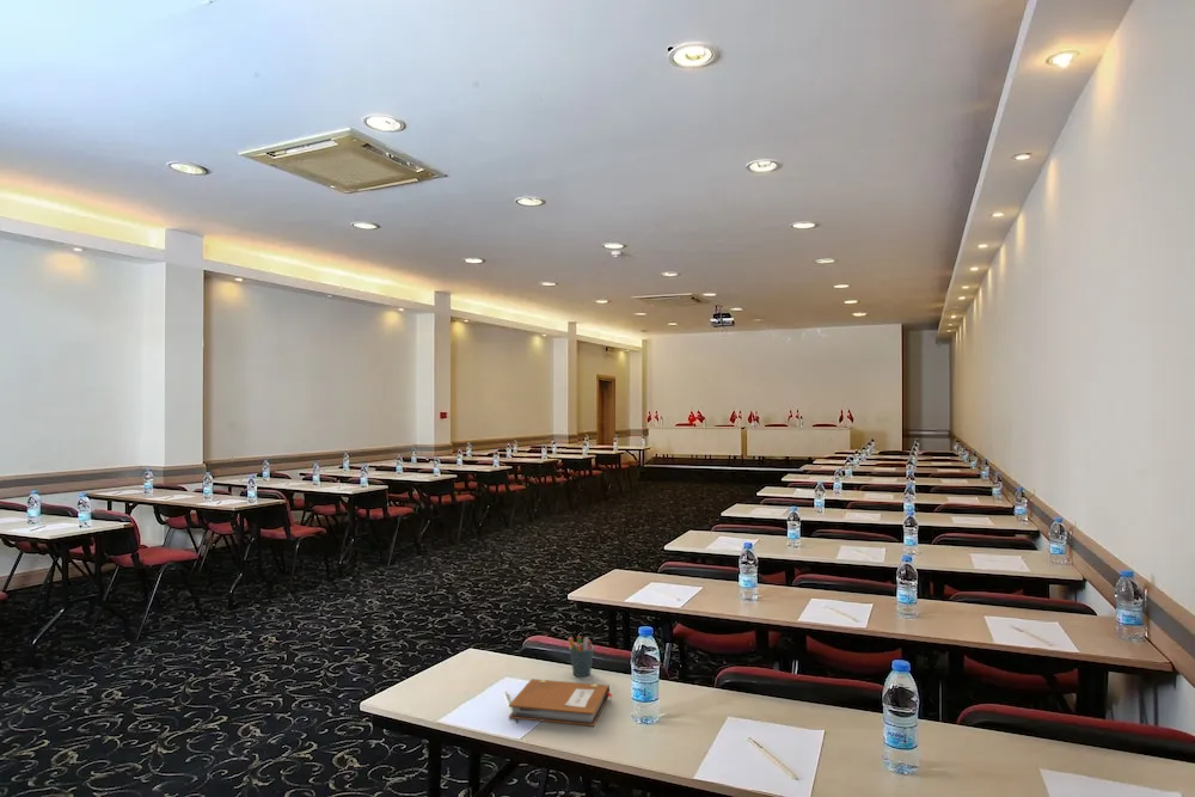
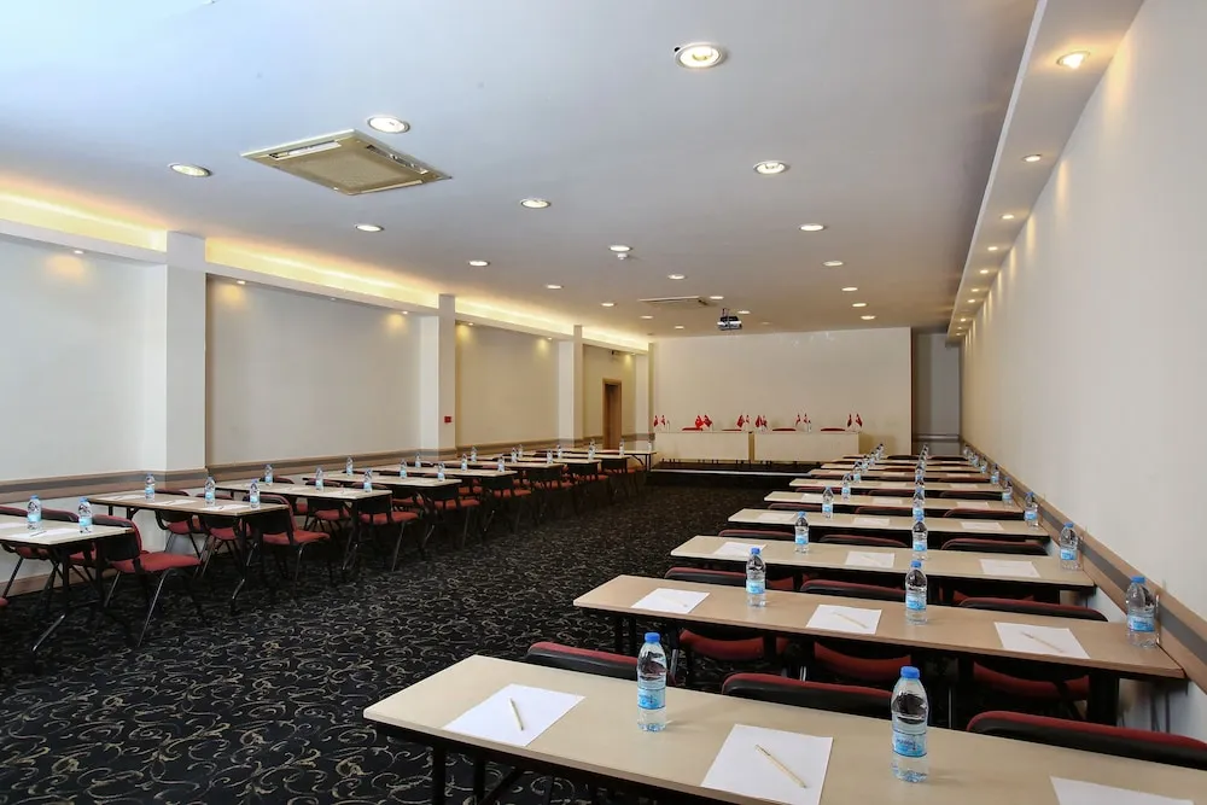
- pen holder [568,636,595,678]
- notebook [508,678,613,728]
